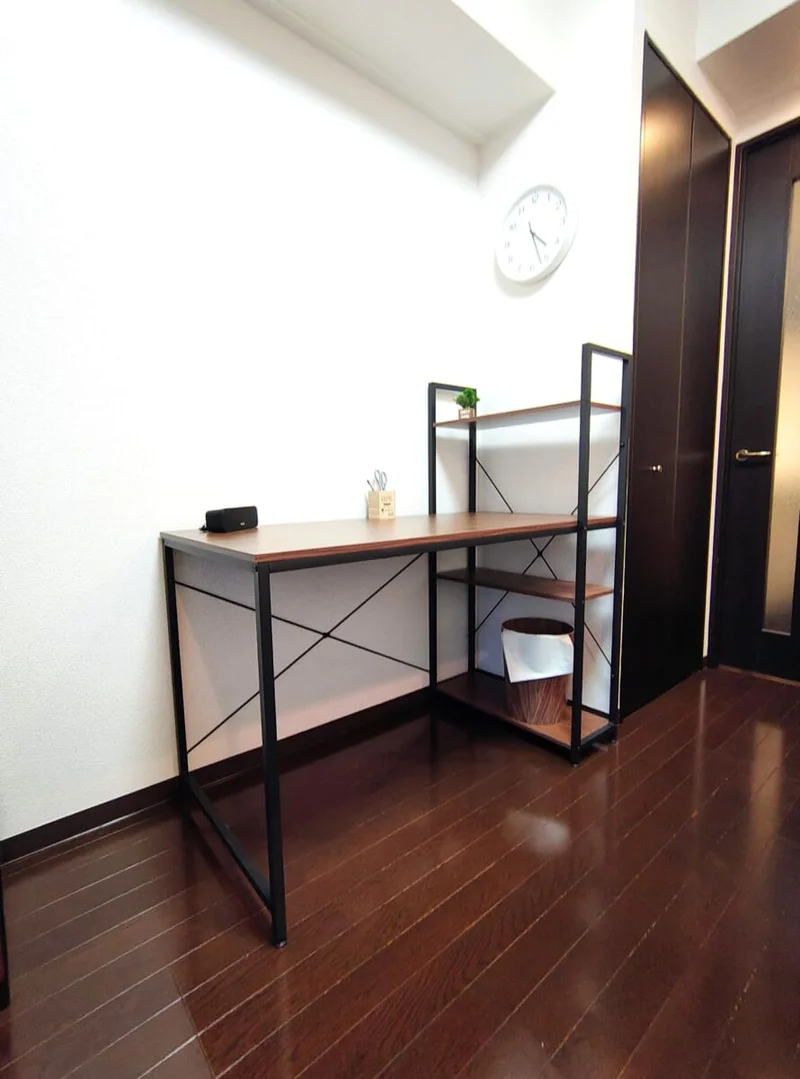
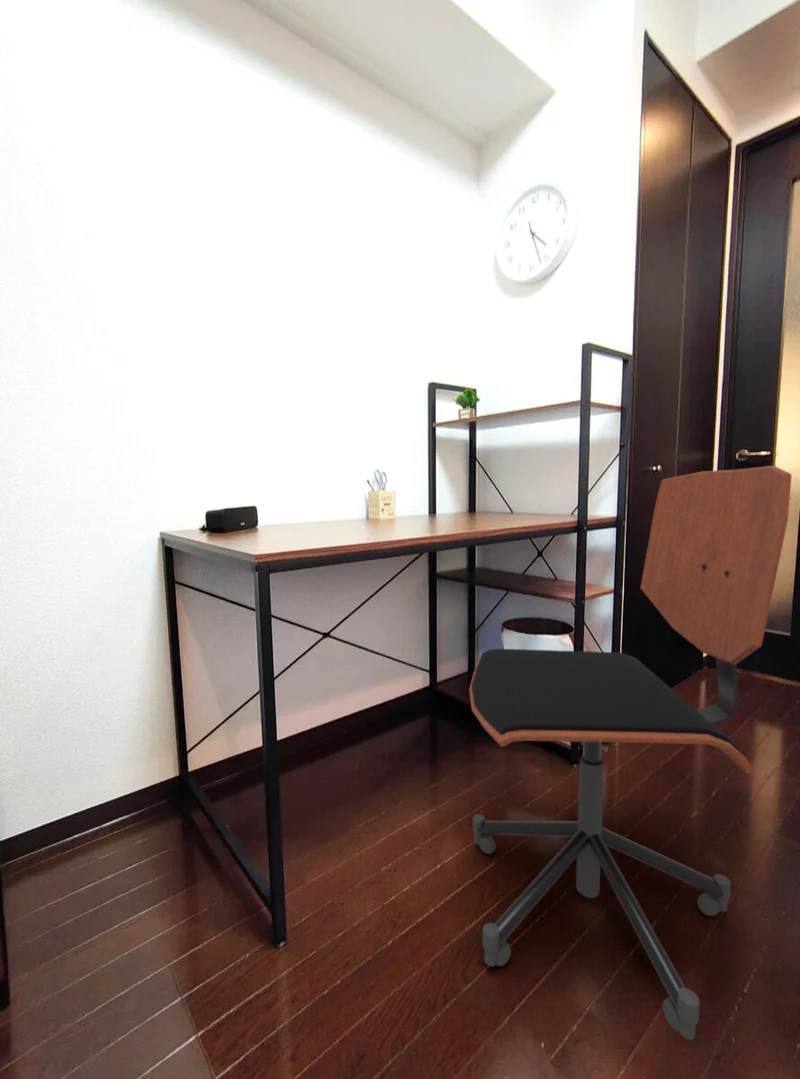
+ office chair [468,465,793,1041]
